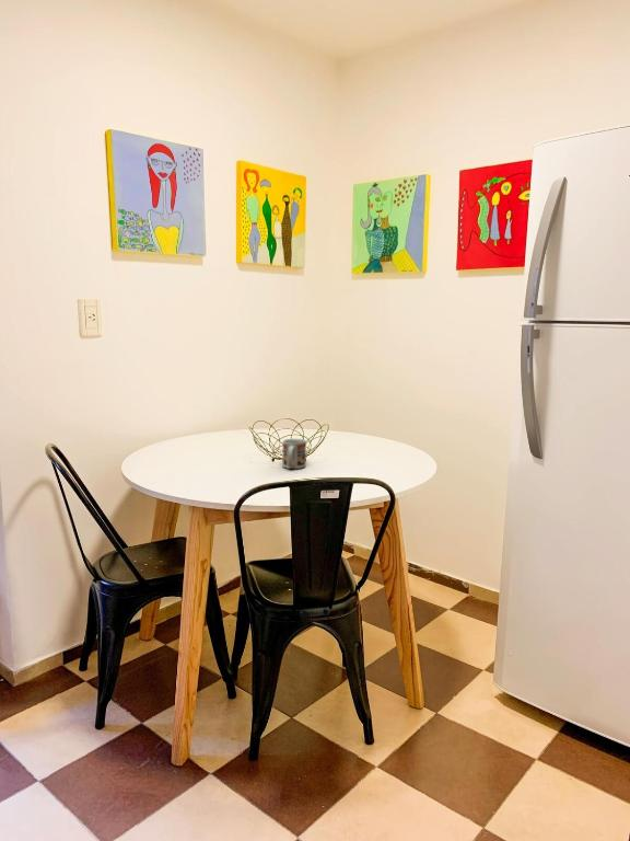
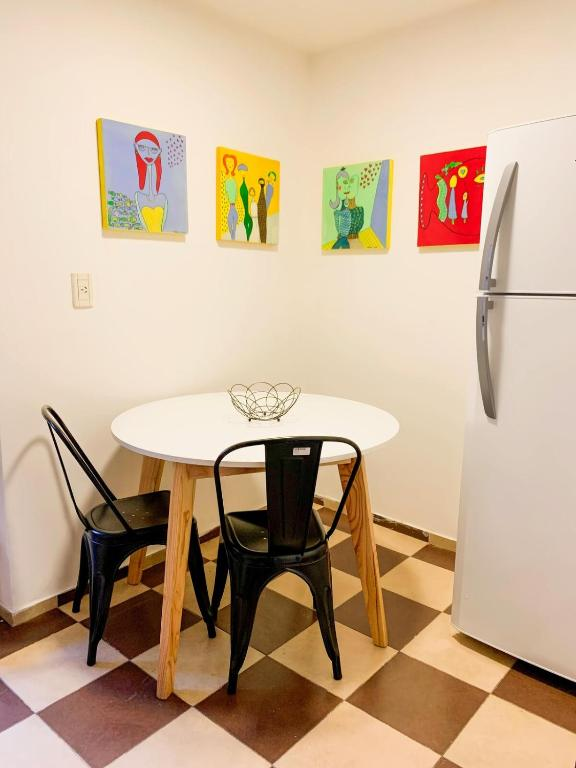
- cup [281,438,307,470]
